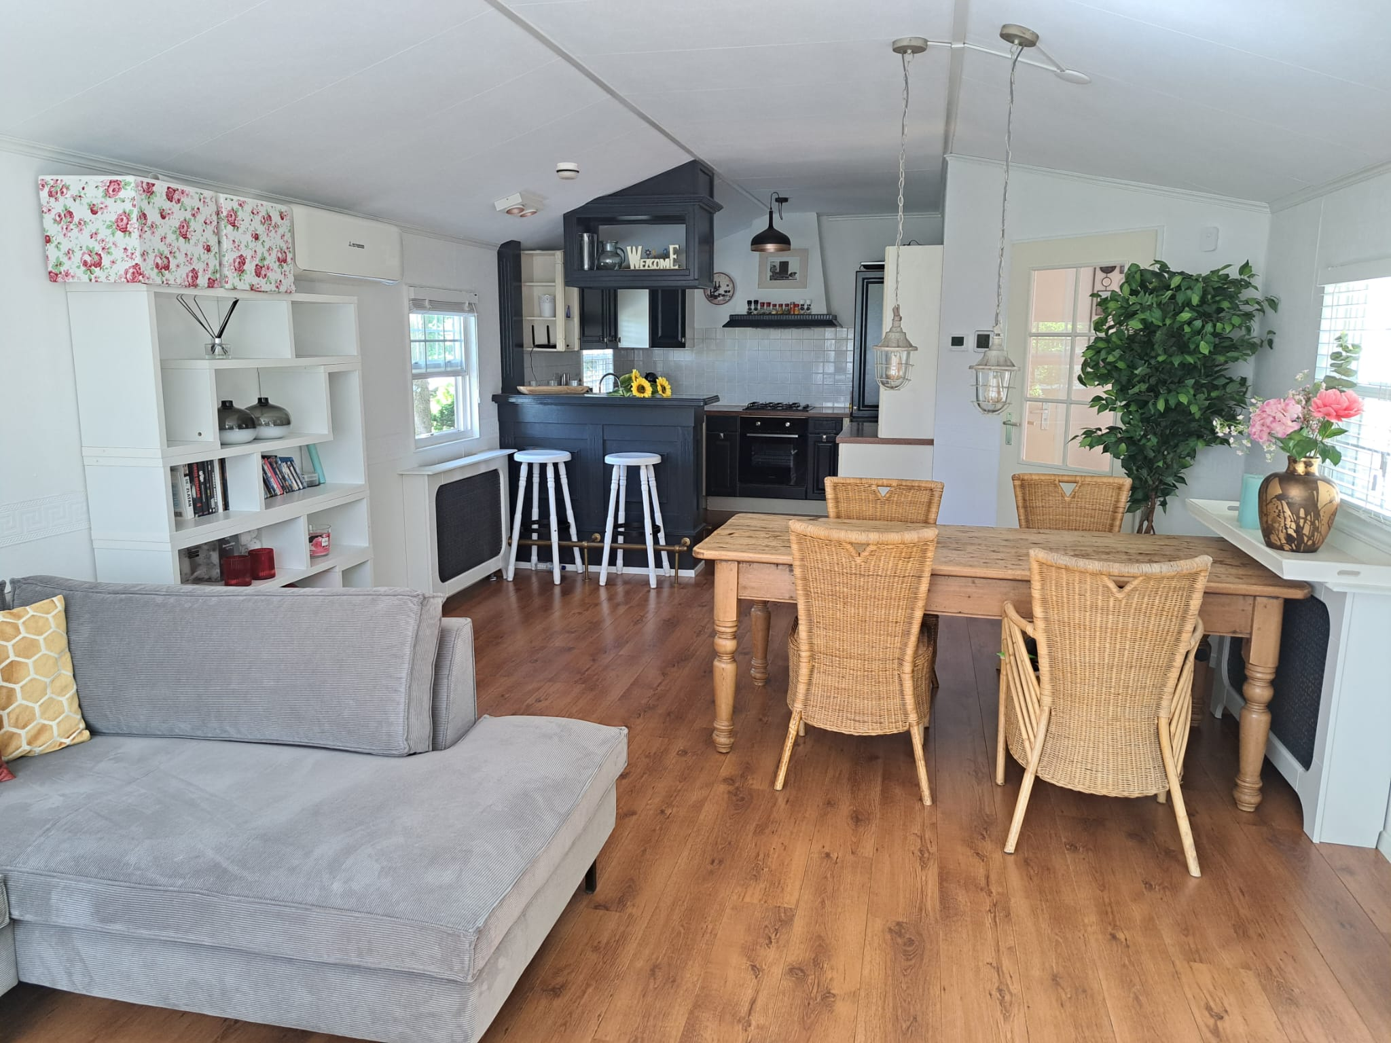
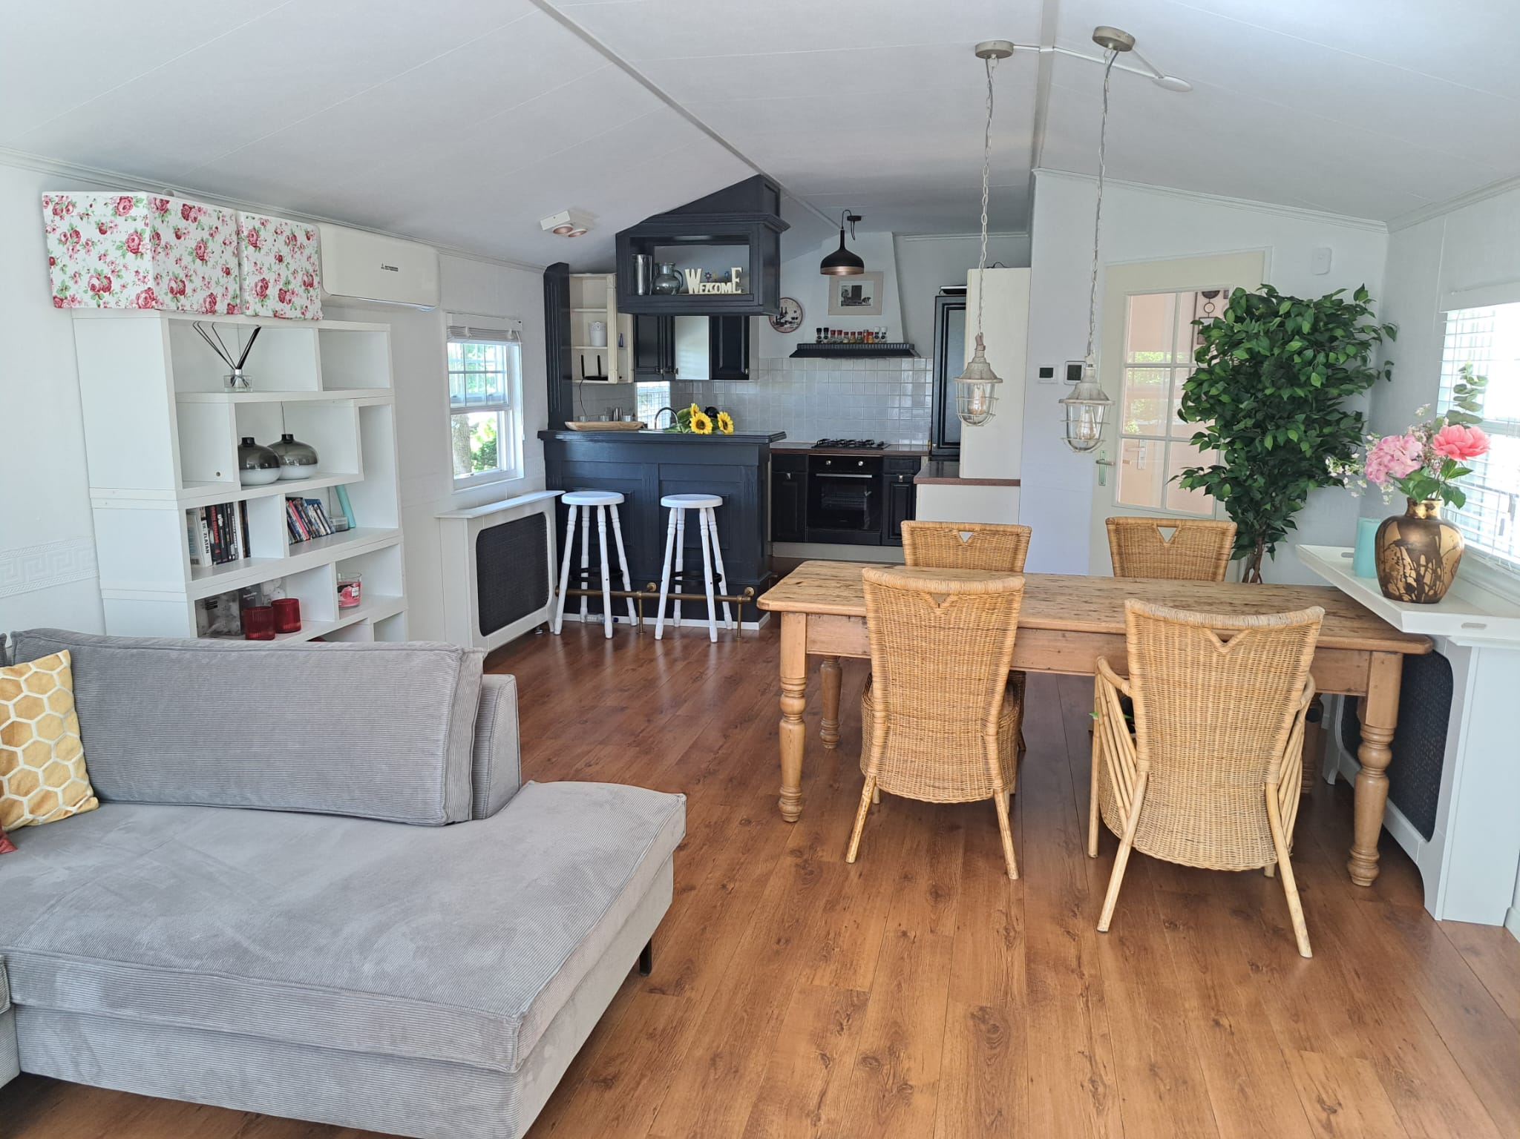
- smoke detector [555,162,580,181]
